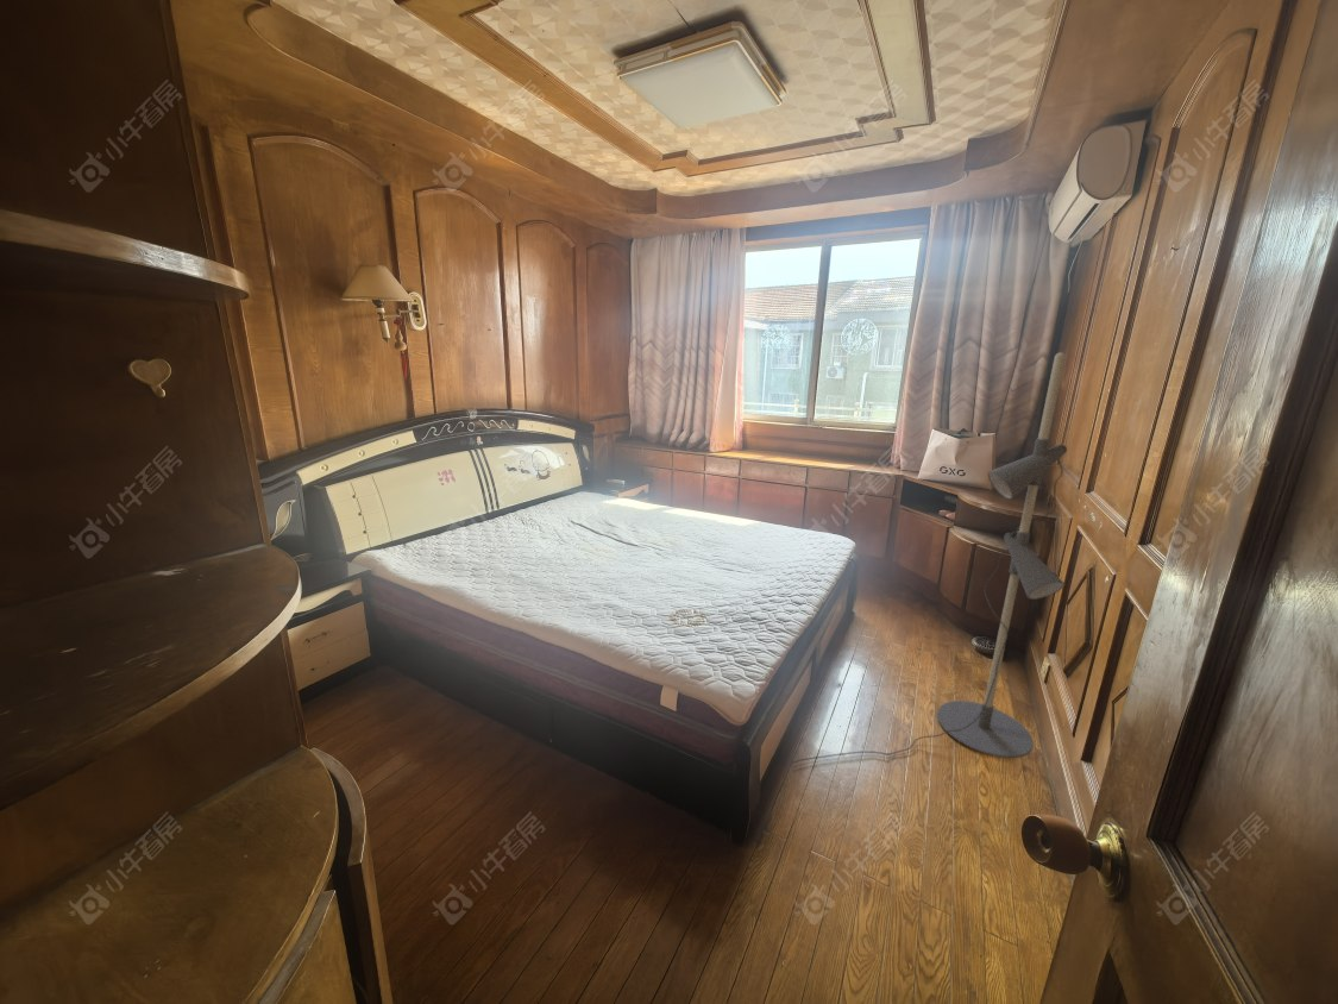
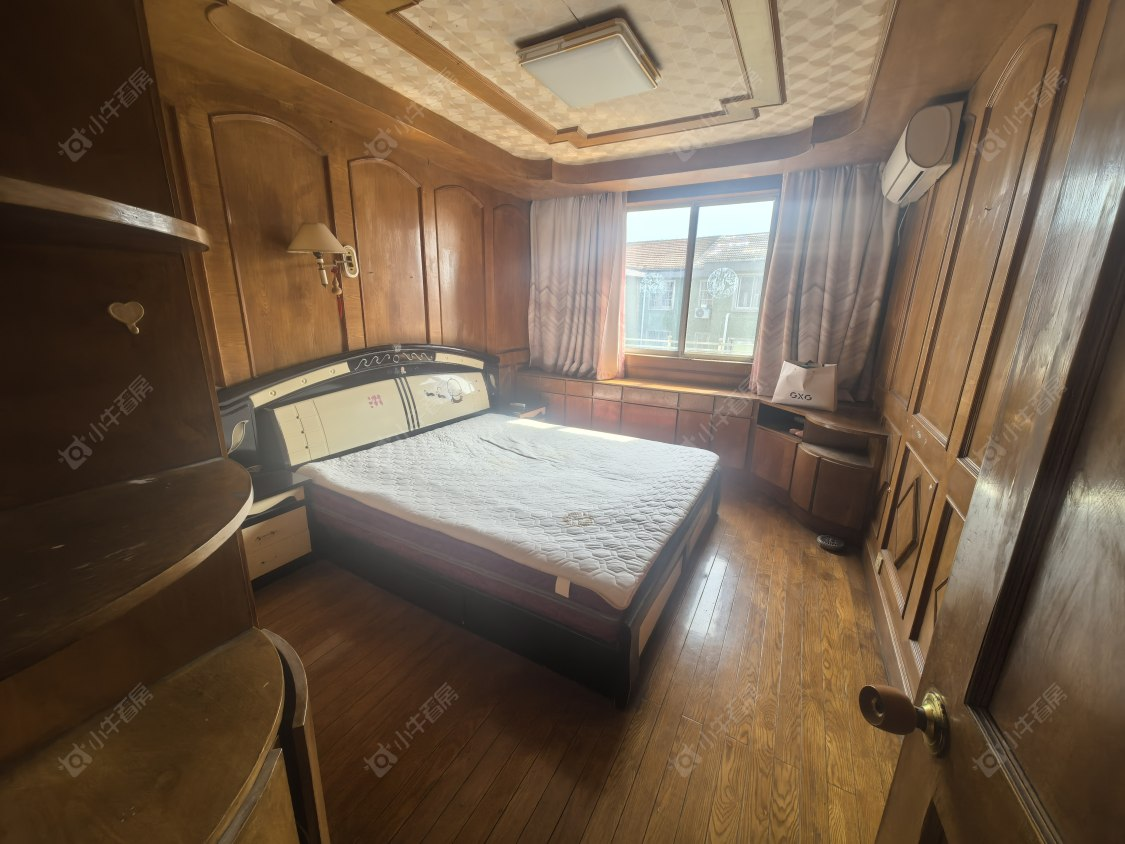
- floor lamp [792,351,1068,764]
